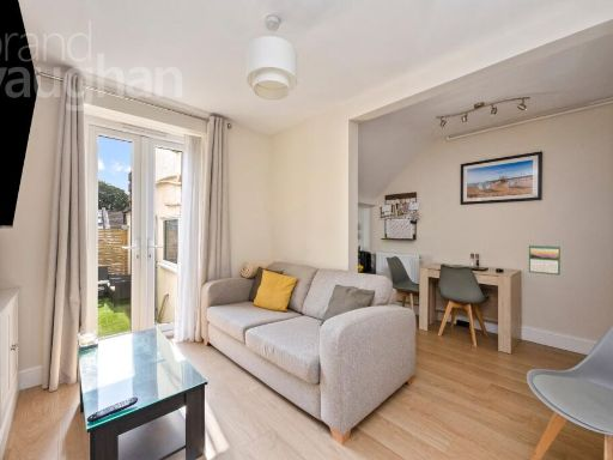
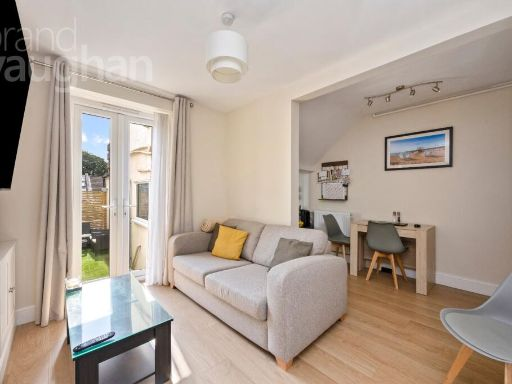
- calendar [528,243,562,277]
